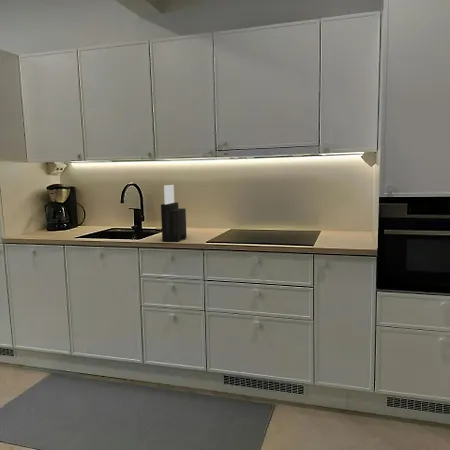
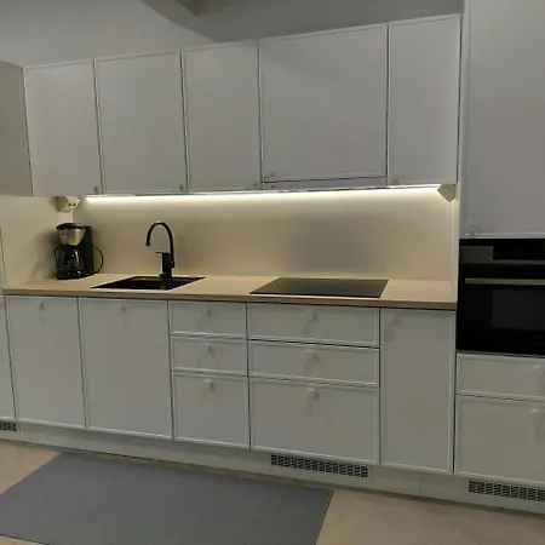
- knife block [160,184,188,243]
